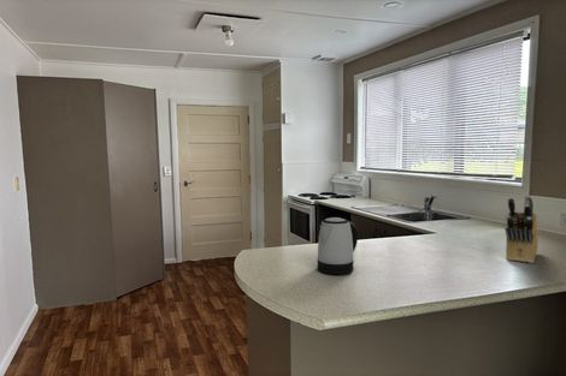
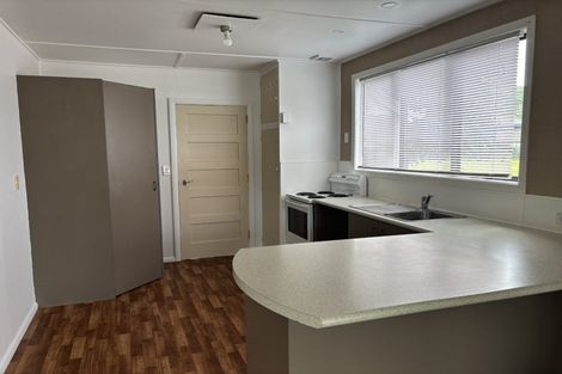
- kettle [316,216,359,276]
- knife block [505,195,540,264]
